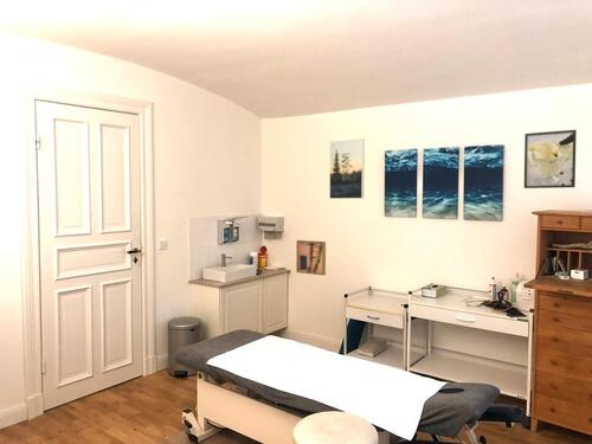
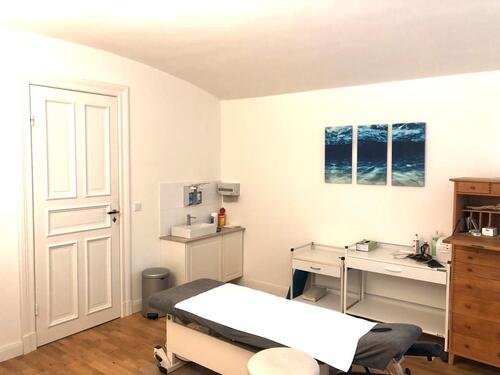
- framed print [523,129,578,189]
- wall art [295,239,327,277]
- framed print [328,137,366,200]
